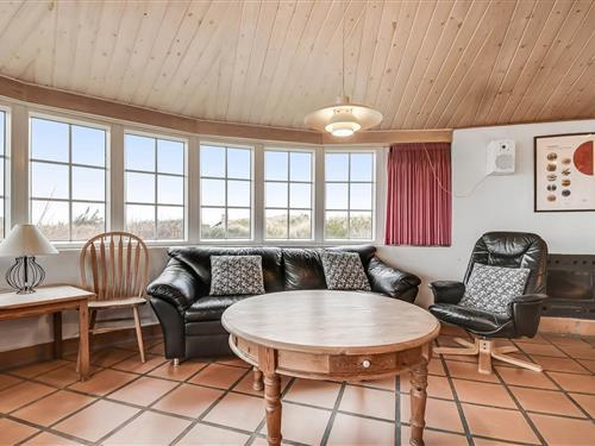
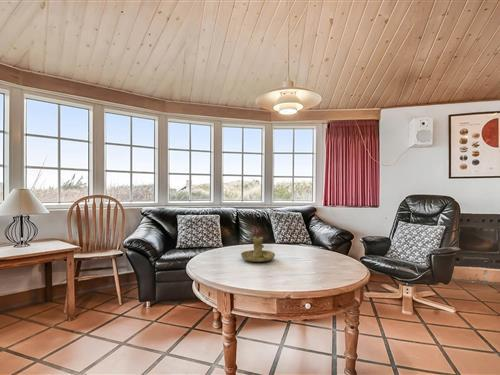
+ candle holder [240,236,276,263]
